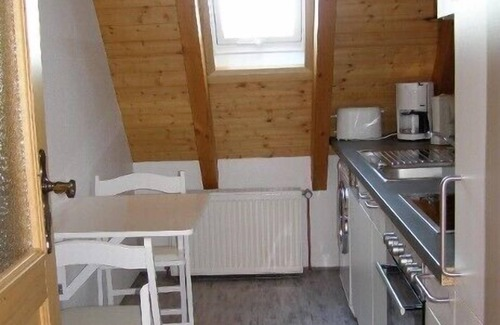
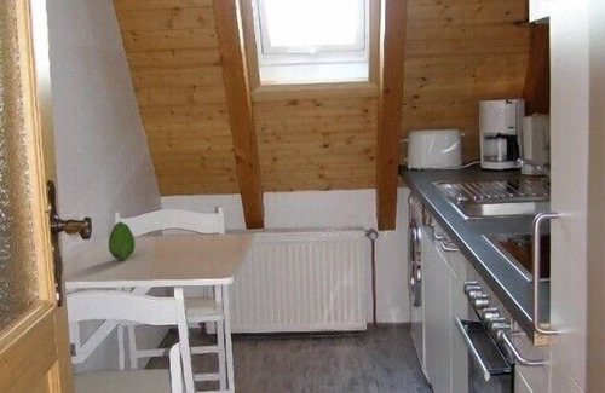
+ fruit [108,221,136,260]
